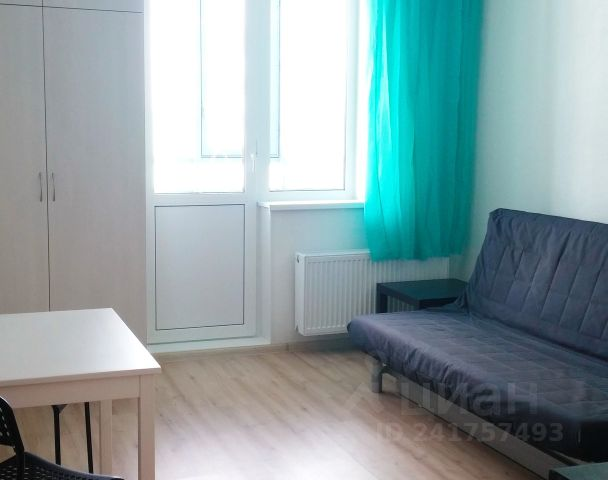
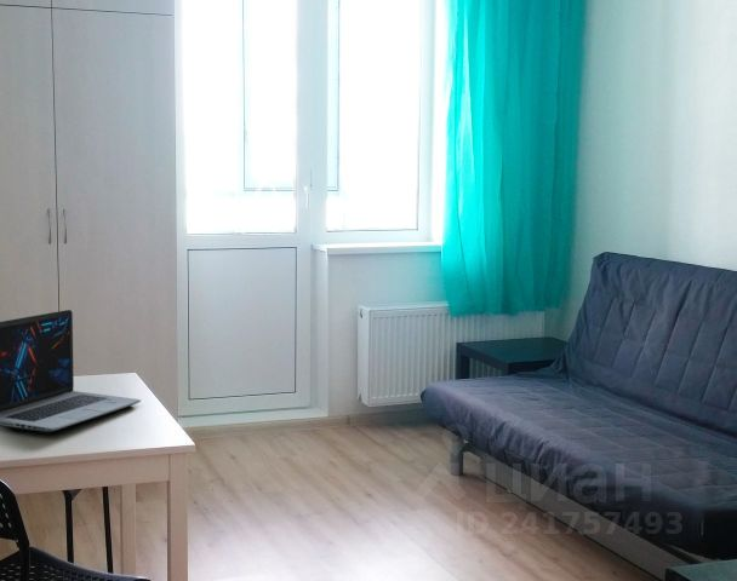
+ laptop [0,309,142,433]
